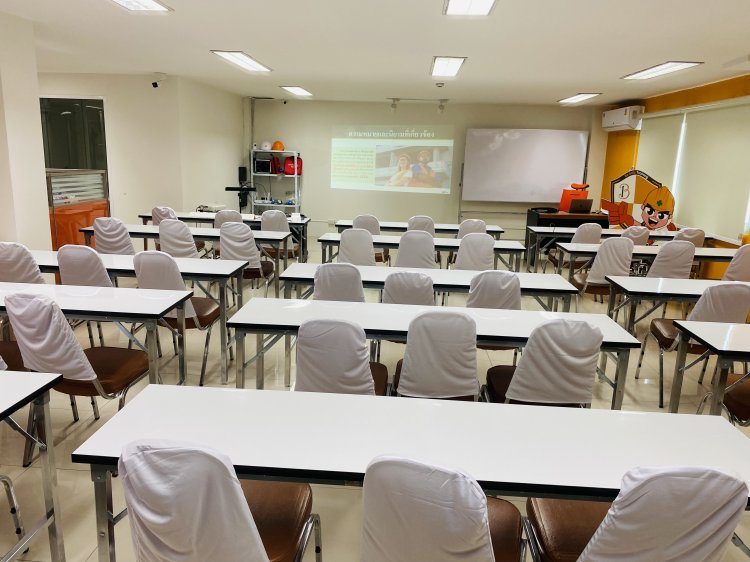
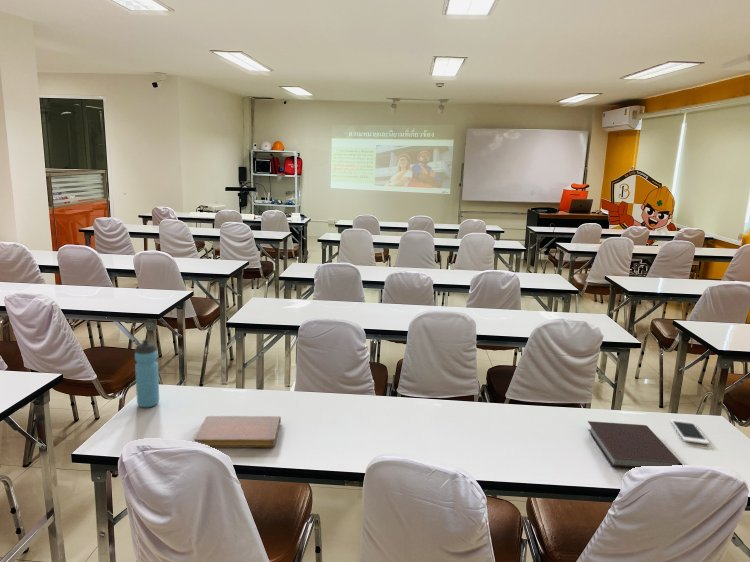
+ water bottle [134,338,160,408]
+ notebook [587,420,683,470]
+ notebook [193,415,282,448]
+ cell phone [669,418,710,445]
